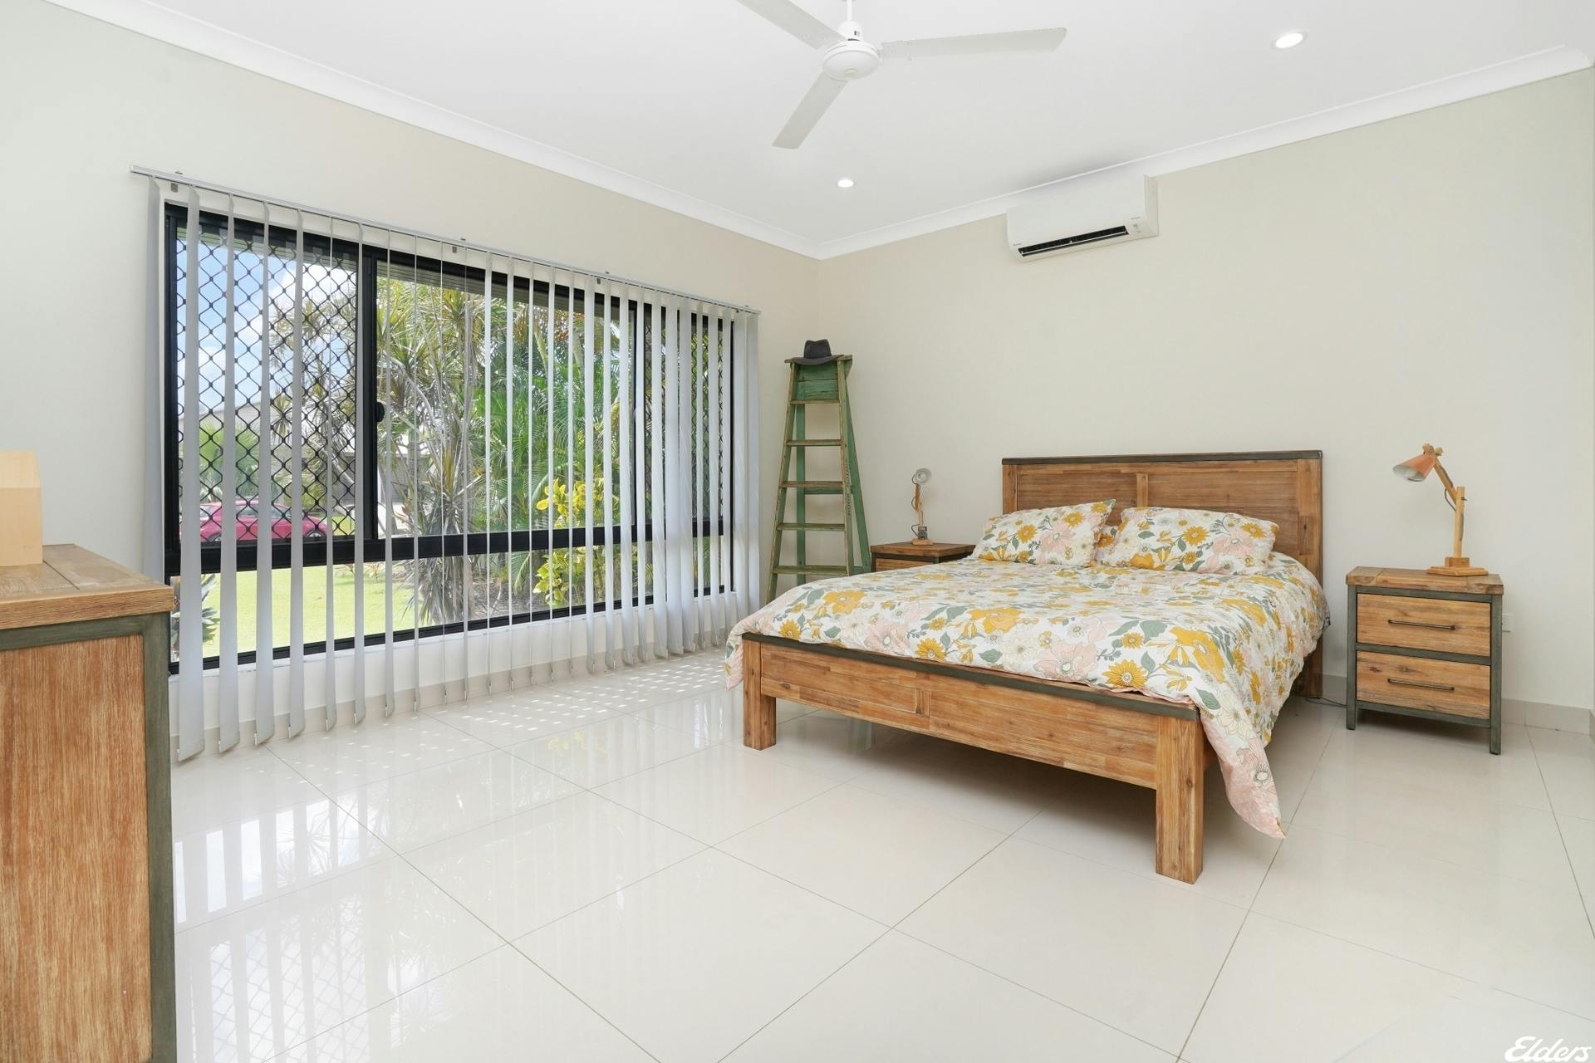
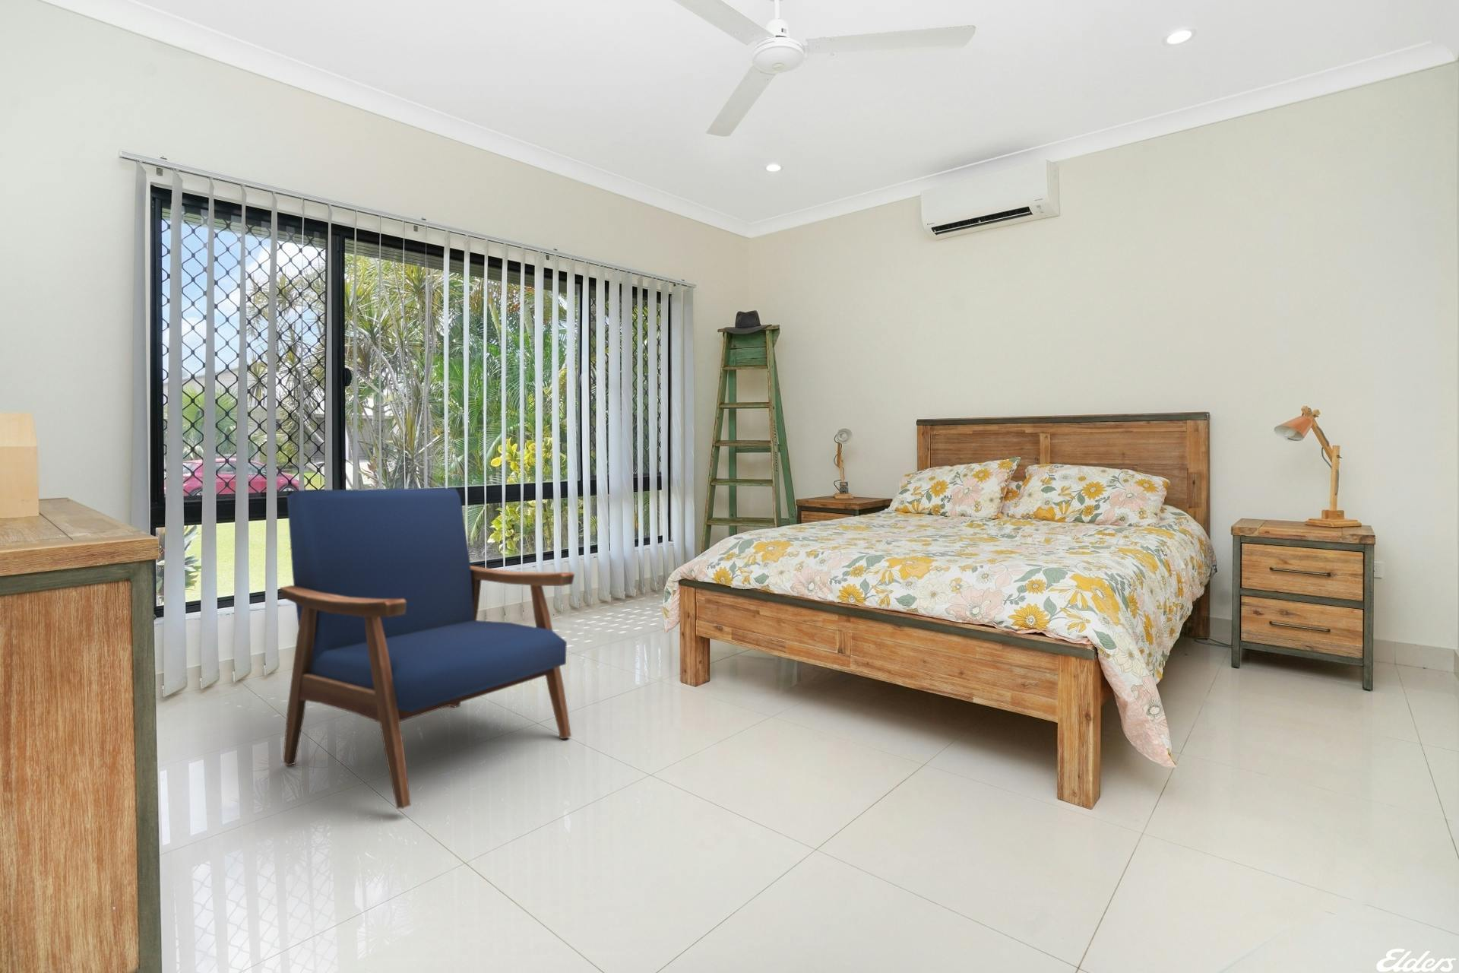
+ armchair [279,488,575,809]
